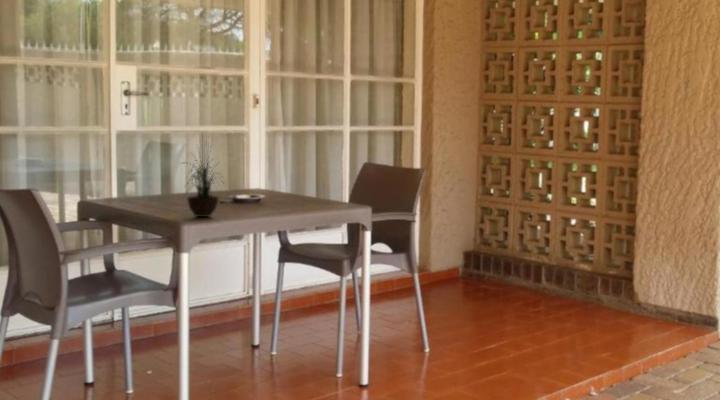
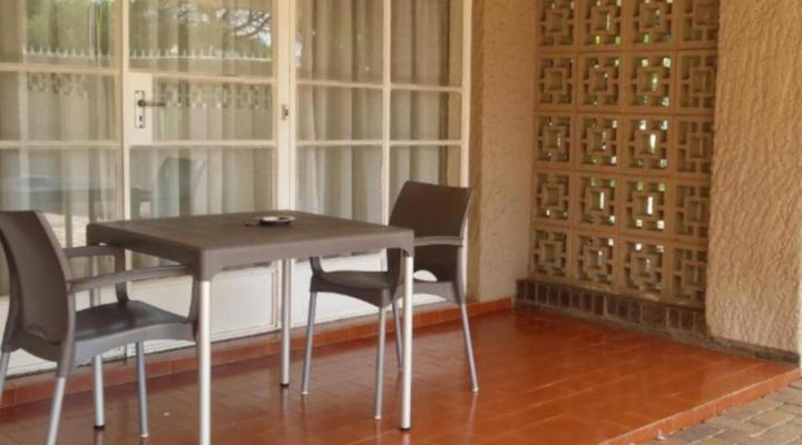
- potted plant [179,133,228,218]
